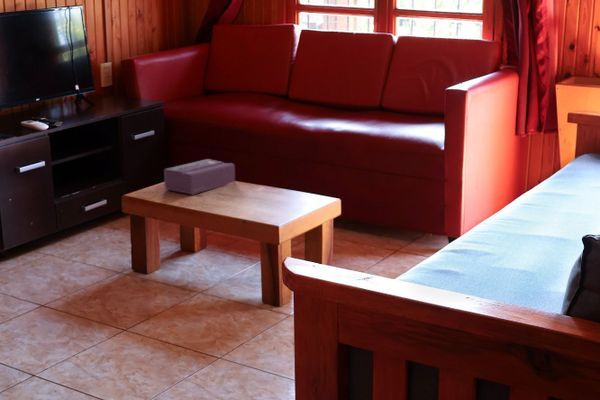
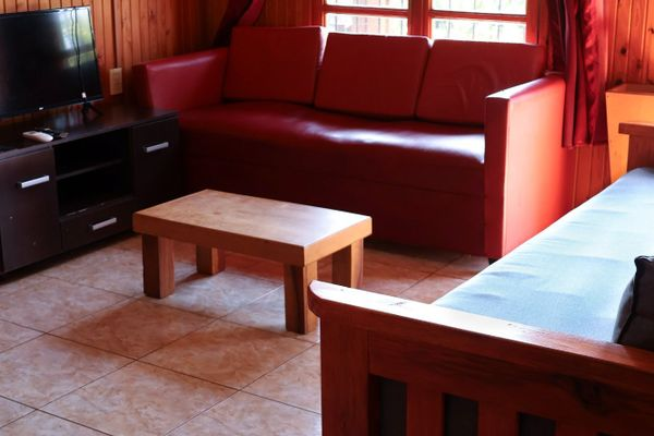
- tissue box [163,158,236,195]
